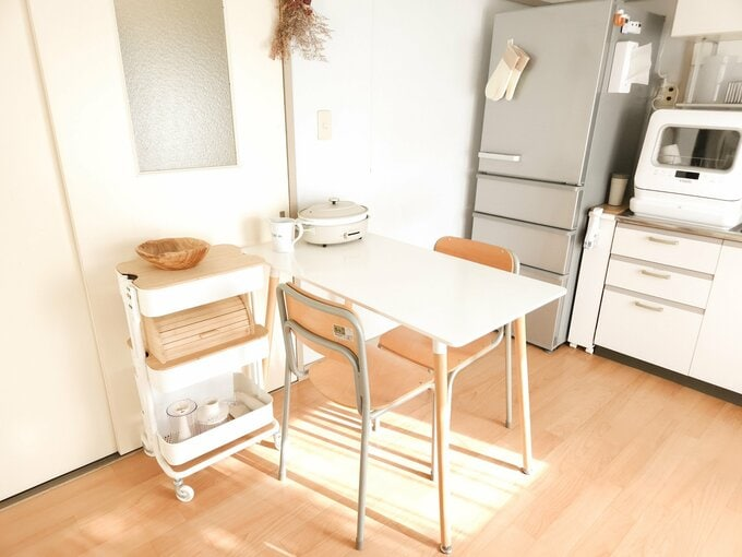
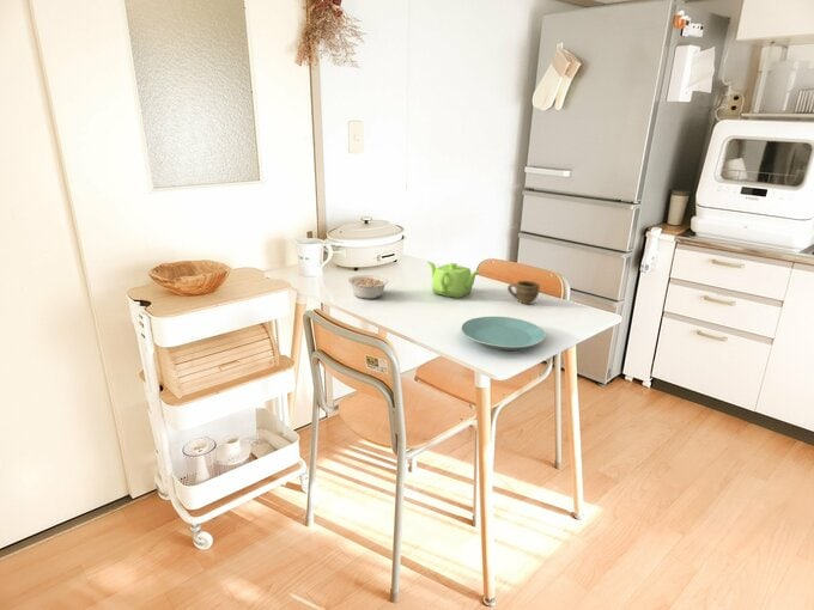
+ legume [346,274,389,300]
+ plate [460,316,547,352]
+ teapot [426,261,480,299]
+ cup [506,280,541,305]
